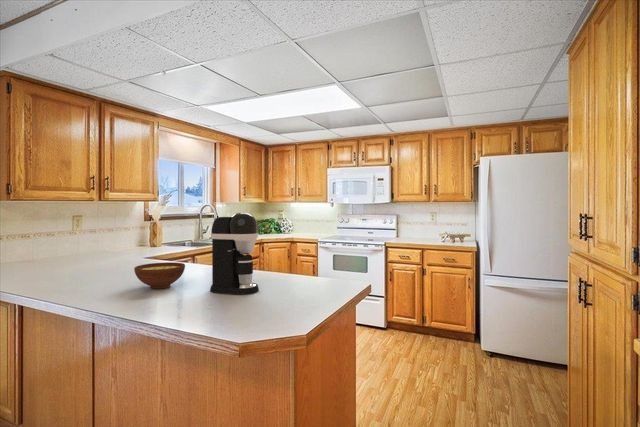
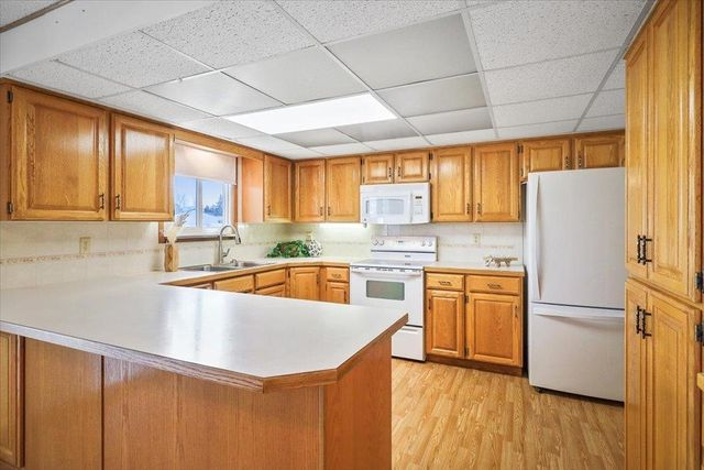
- coffee maker [209,212,260,295]
- bowl [133,261,186,290]
